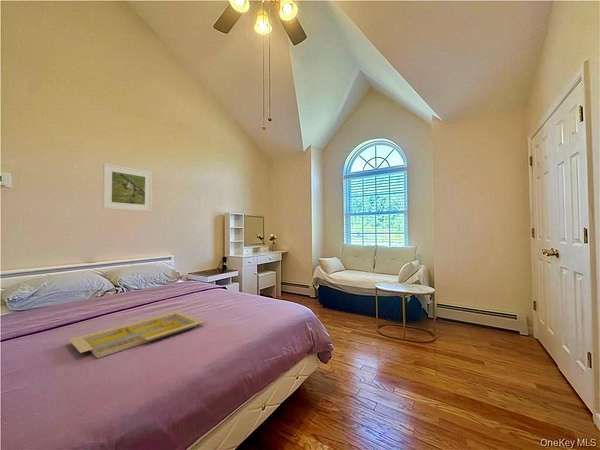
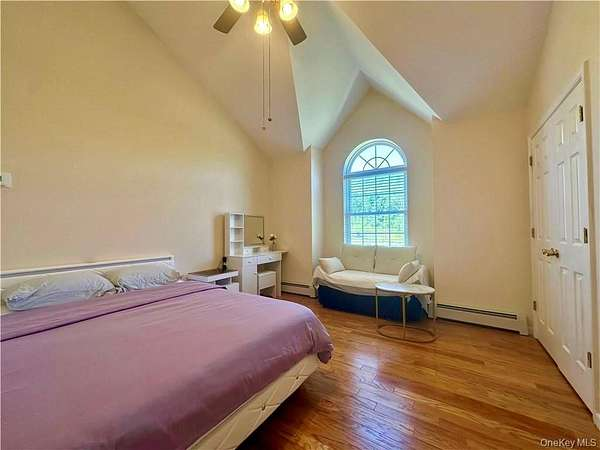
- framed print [102,162,153,213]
- serving tray [67,310,206,359]
